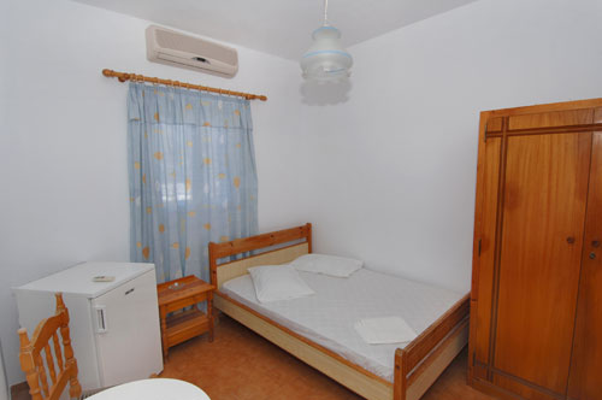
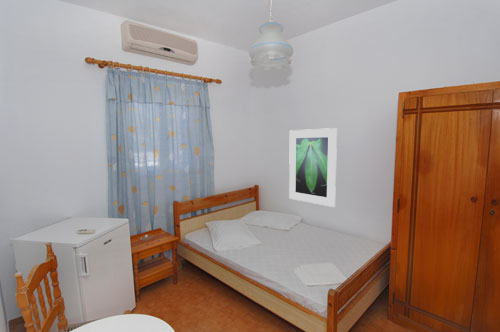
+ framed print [288,127,338,208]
